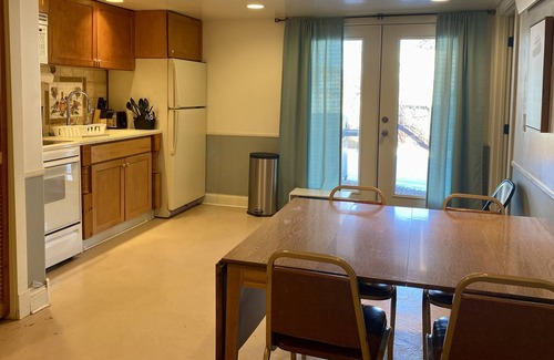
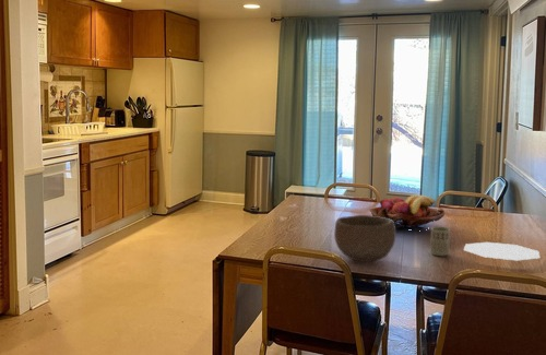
+ plate [463,241,541,261]
+ bowl [333,214,396,263]
+ fruit basket [369,194,446,229]
+ cup [429,226,451,257]
